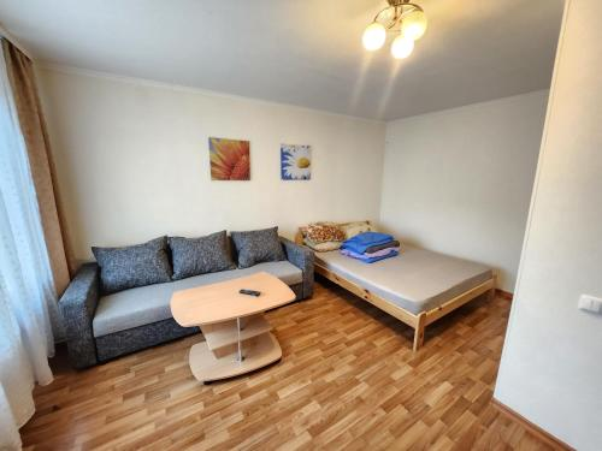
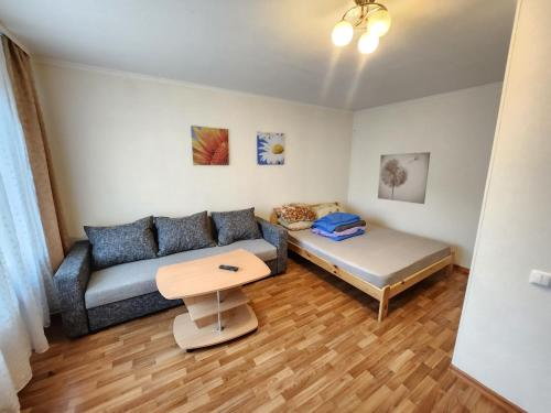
+ wall art [377,151,431,205]
